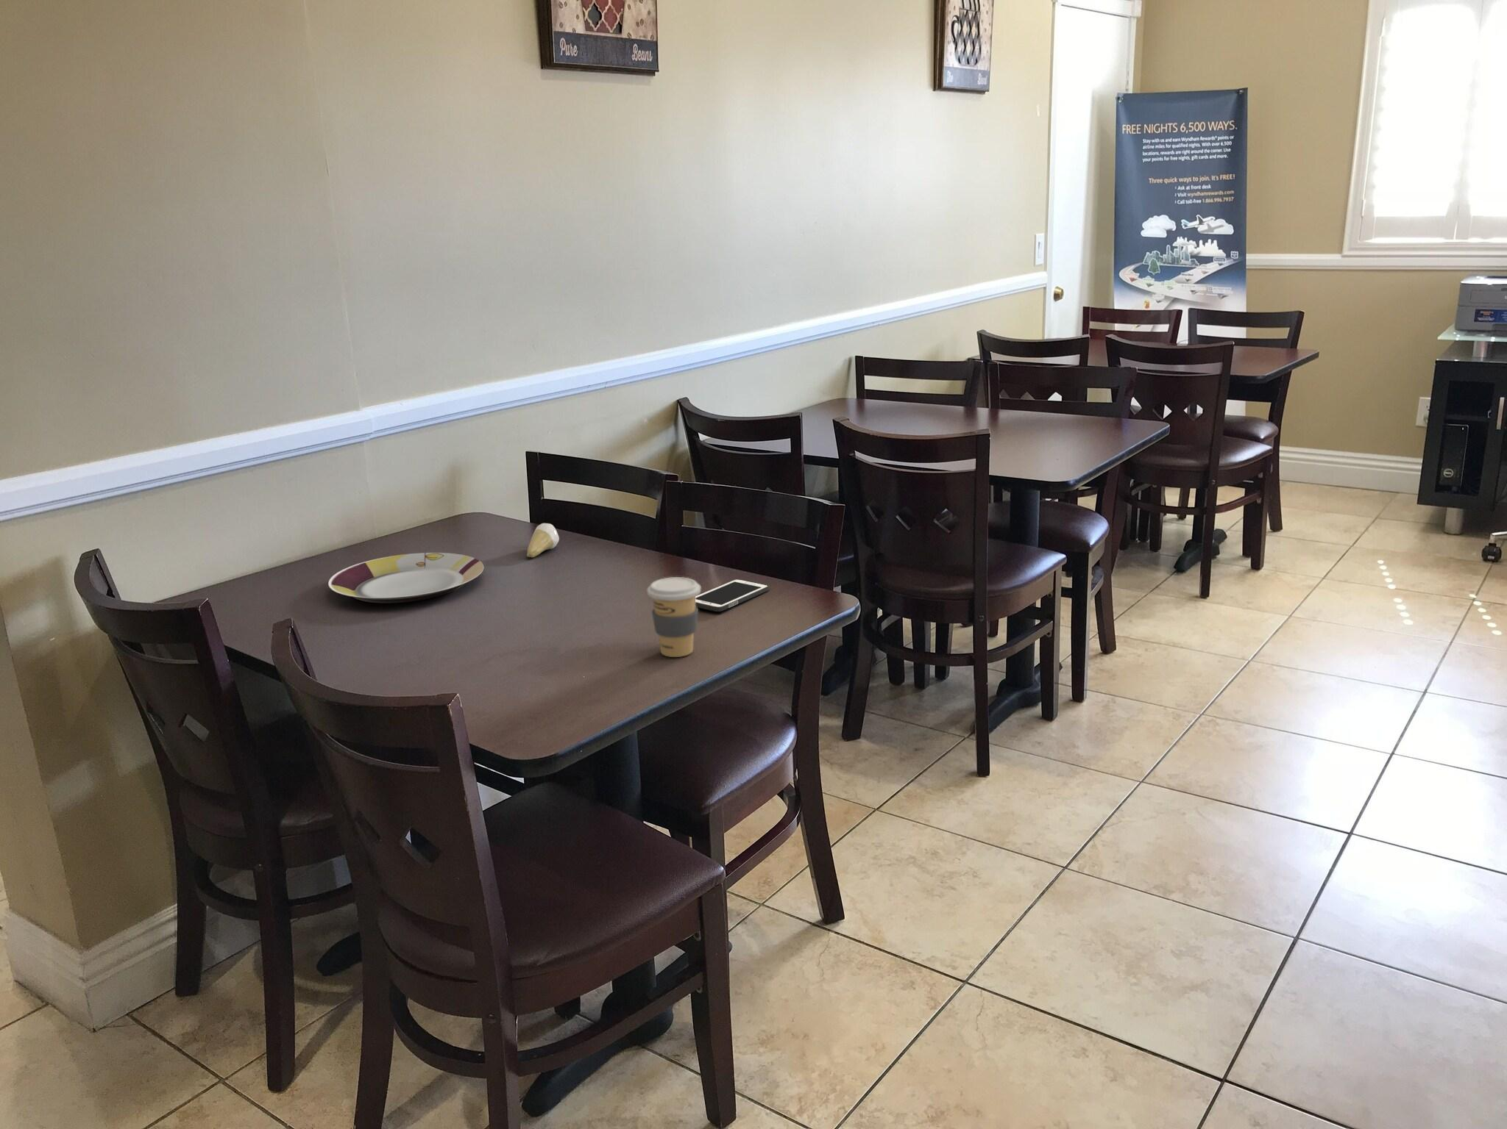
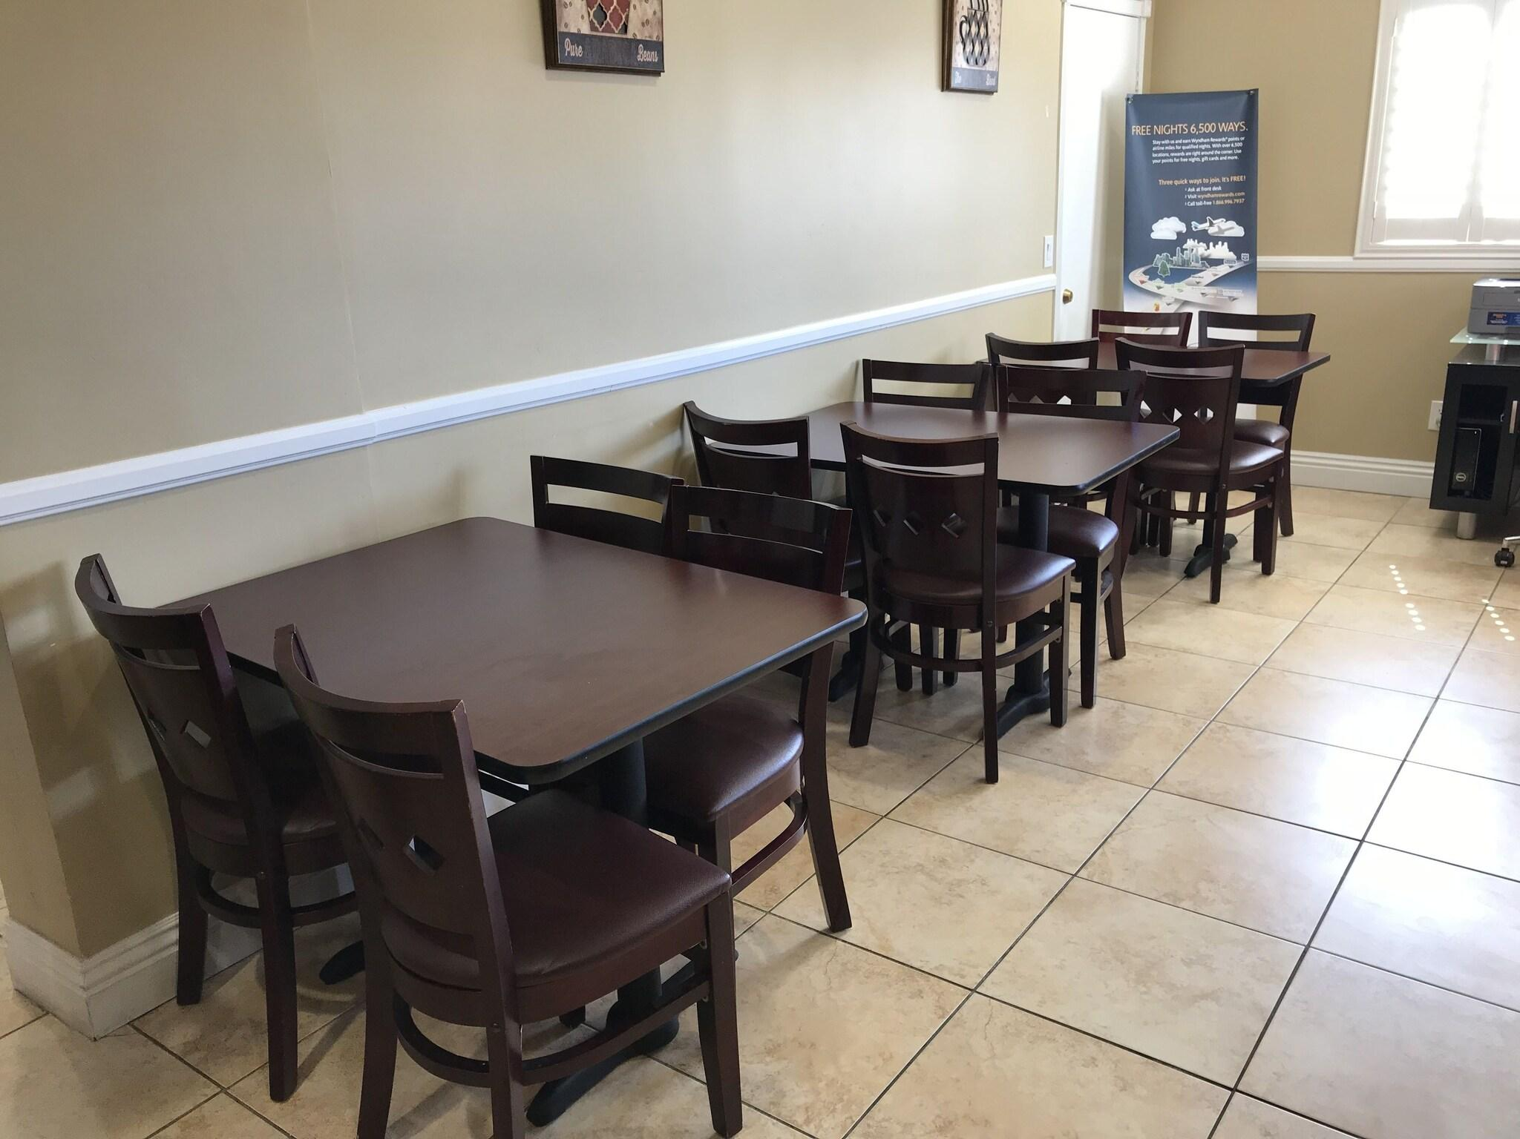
- plate [328,551,484,604]
- cell phone [695,579,770,612]
- tooth [526,523,560,557]
- coffee cup [646,576,701,658]
